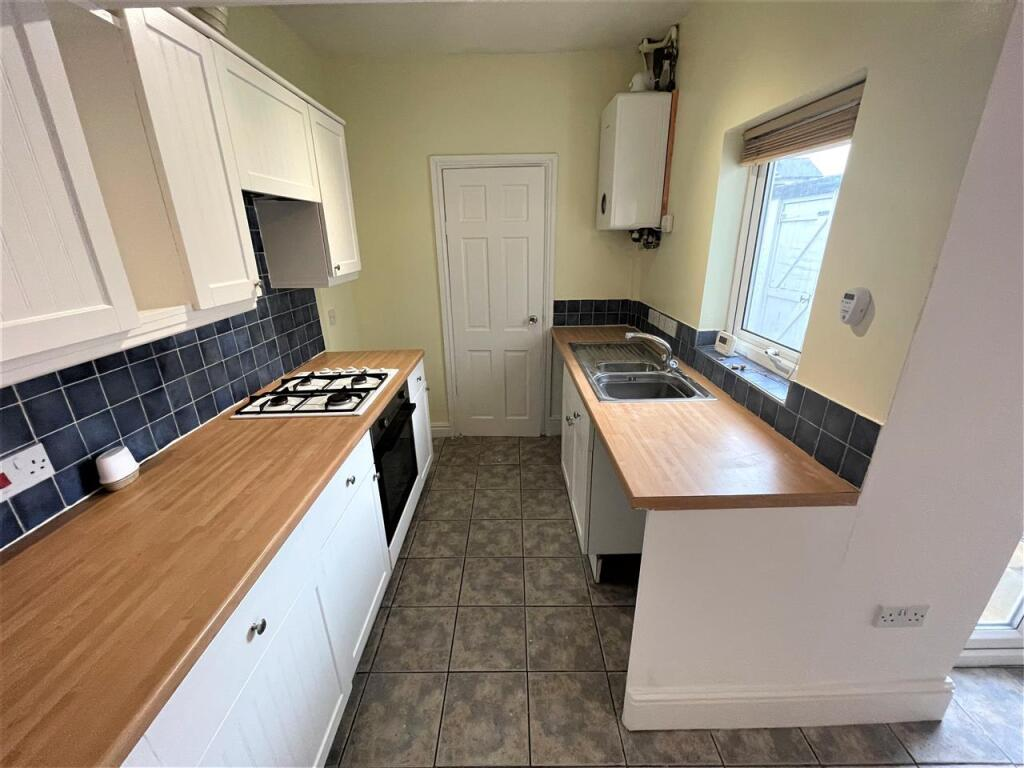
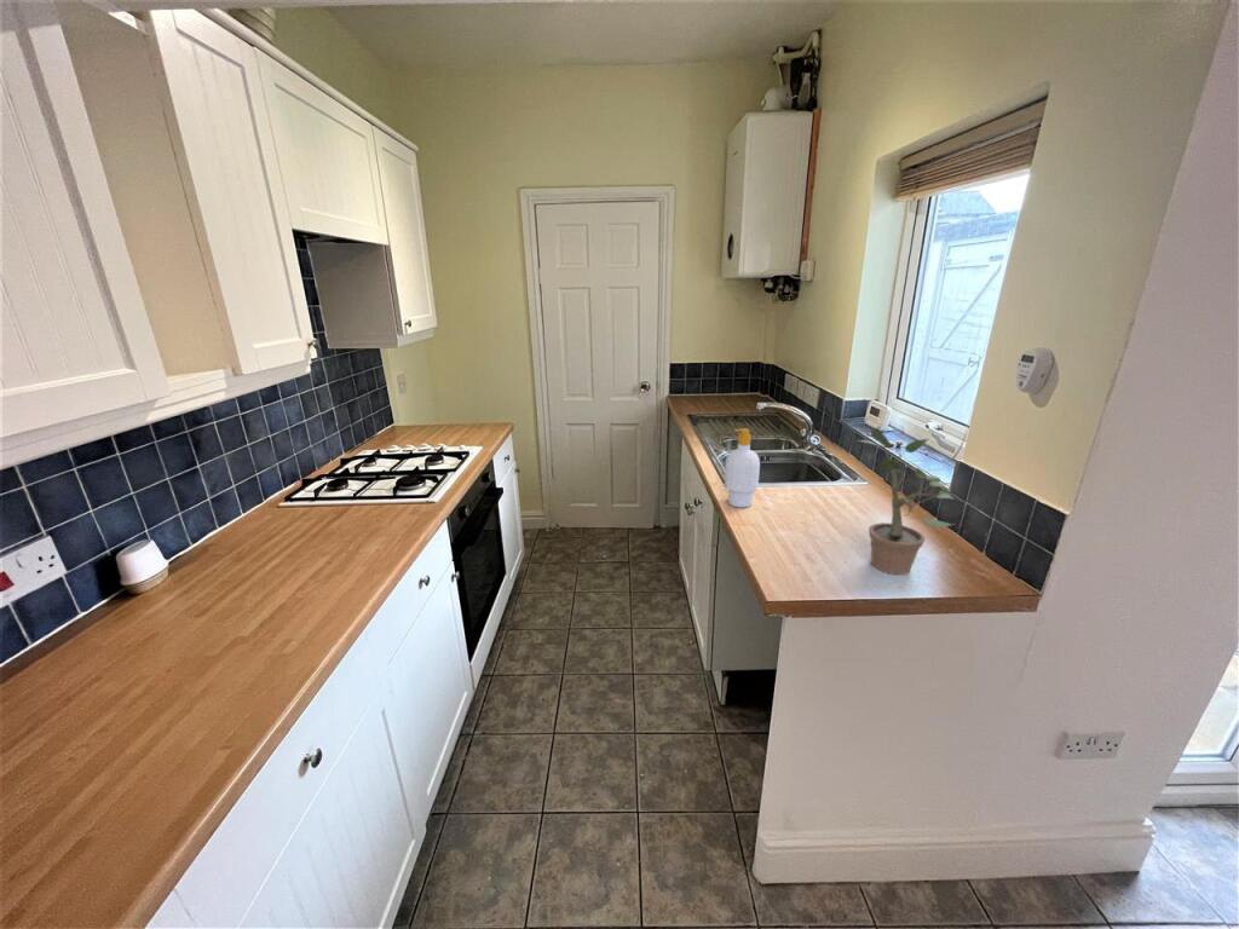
+ soap bottle [724,427,761,509]
+ potted plant [855,427,957,576]
